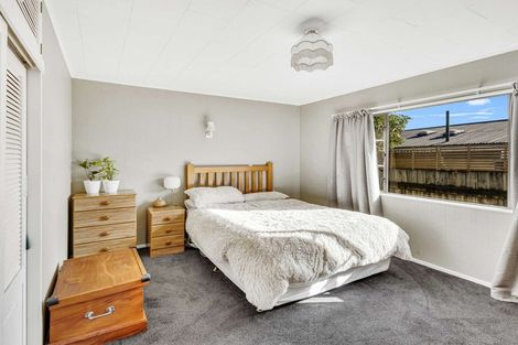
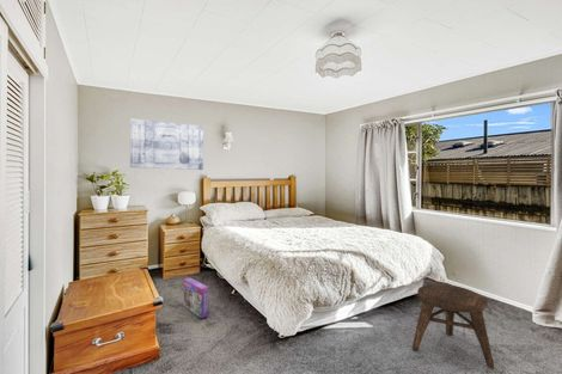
+ wall art [129,117,204,171]
+ box [182,276,210,319]
+ stool [411,283,495,370]
